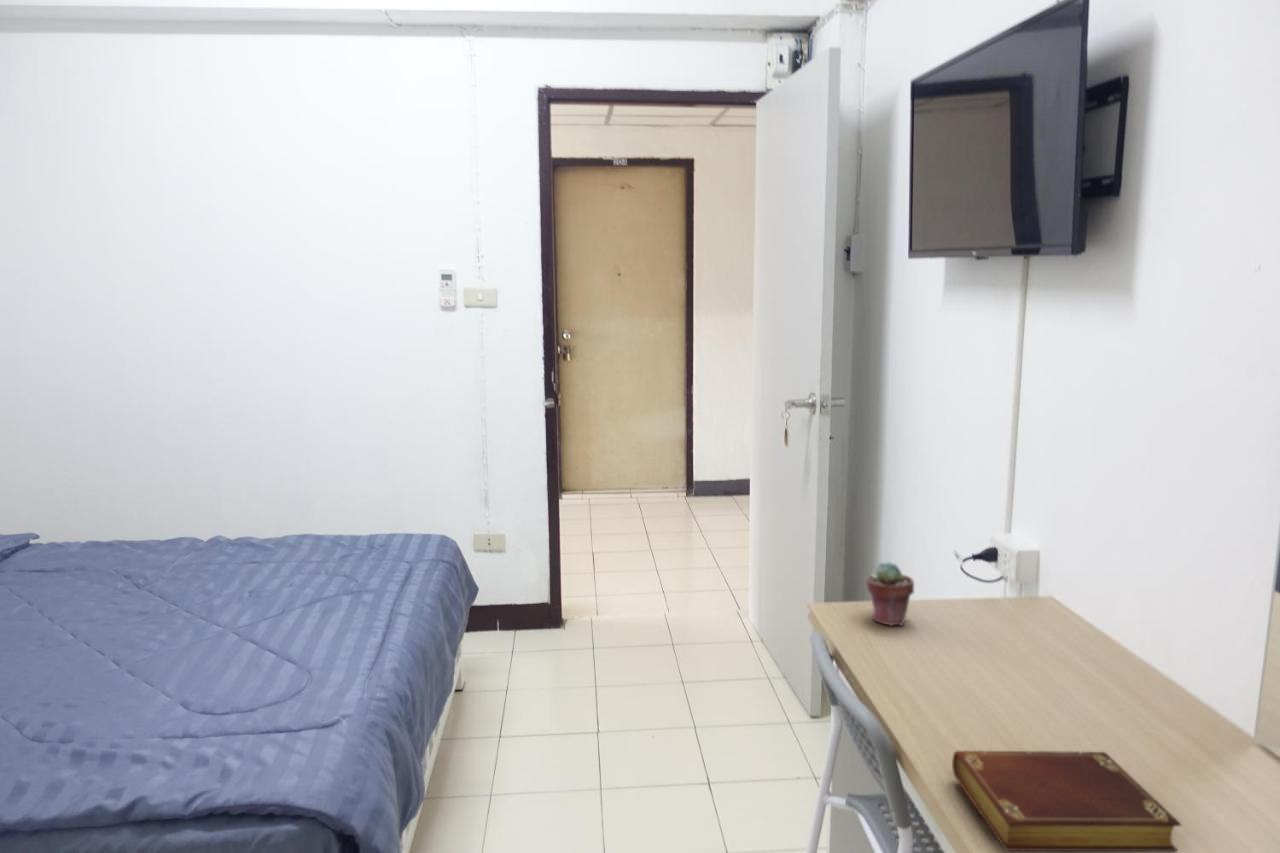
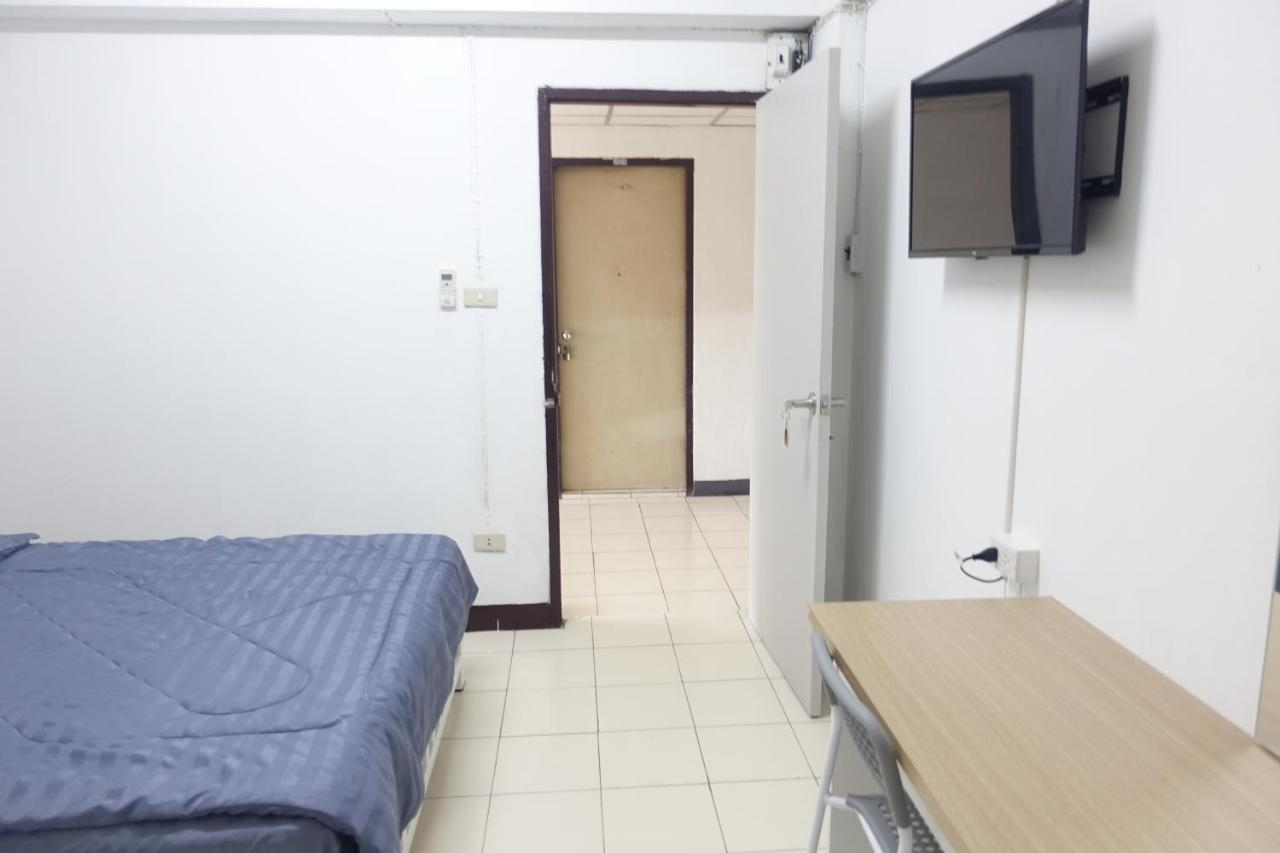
- book [951,749,1182,852]
- potted succulent [865,561,915,627]
